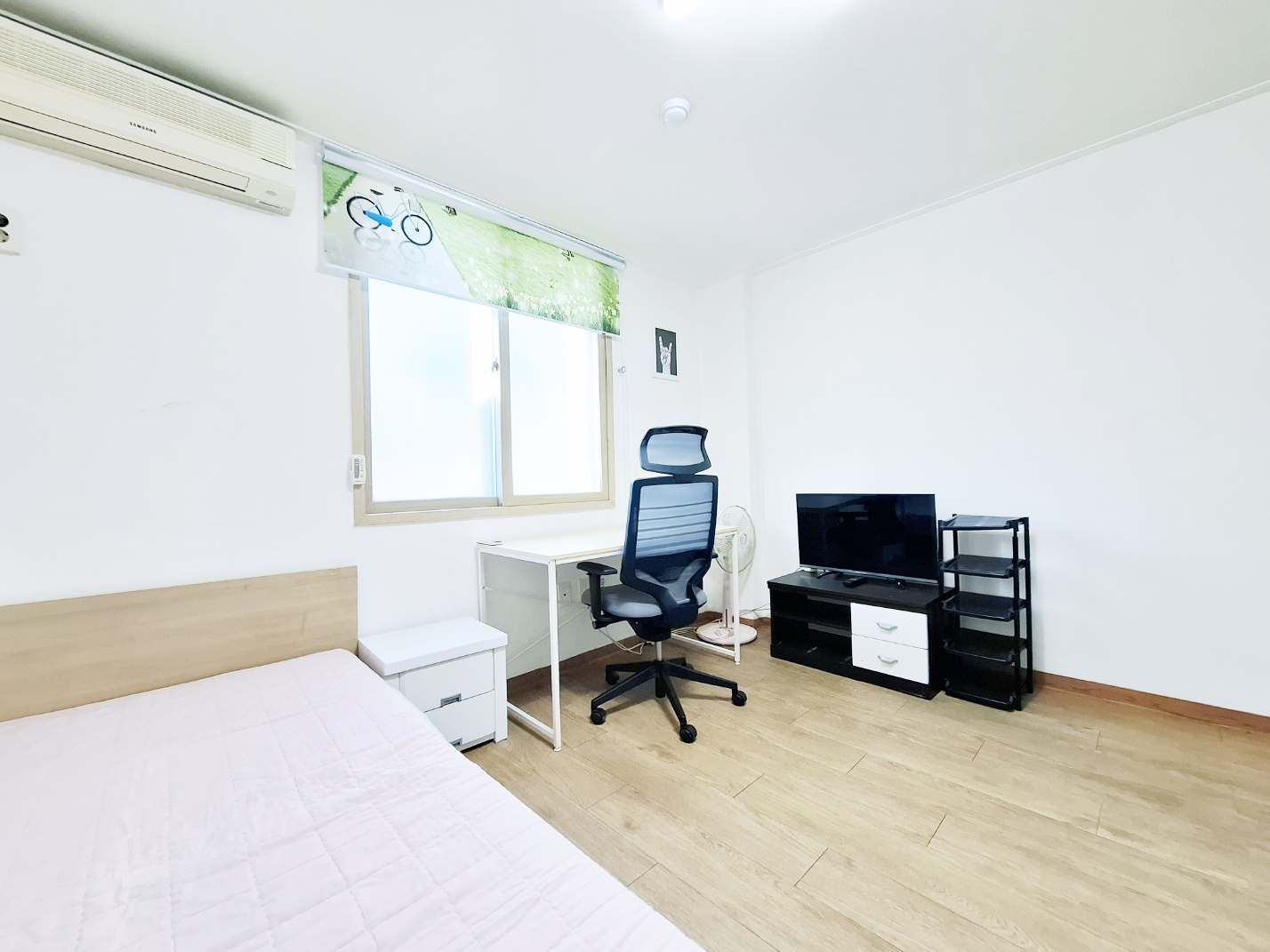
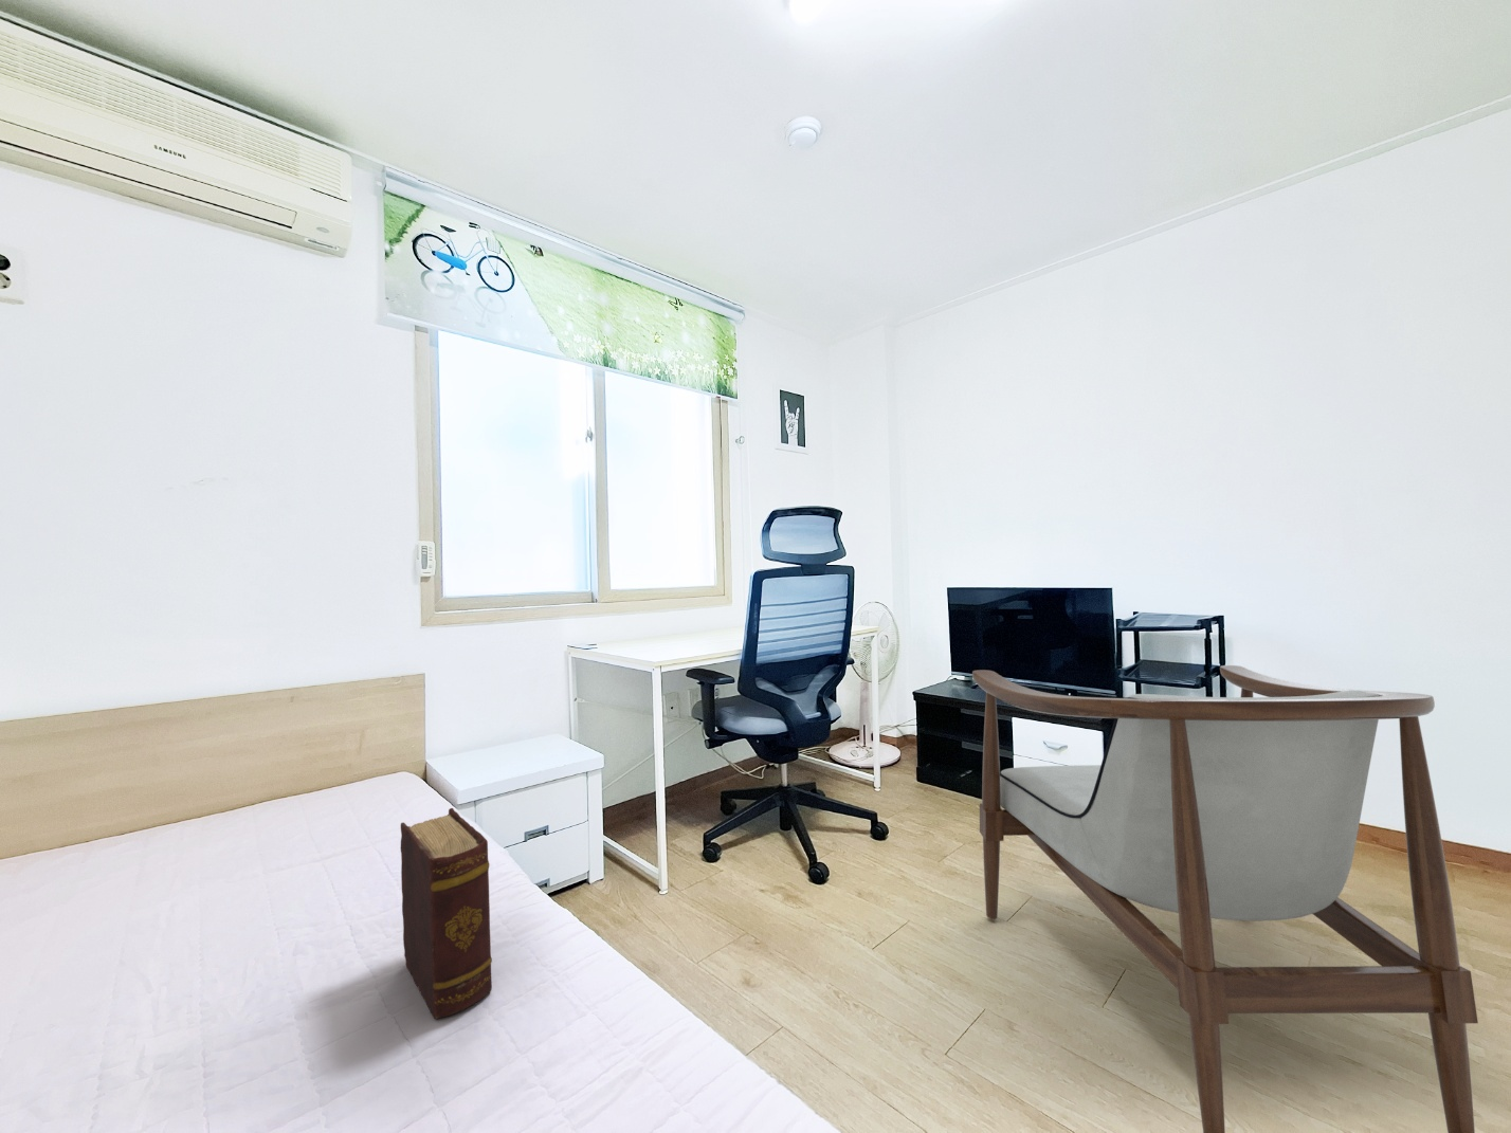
+ armchair [971,664,1479,1133]
+ diary [400,807,493,1020]
